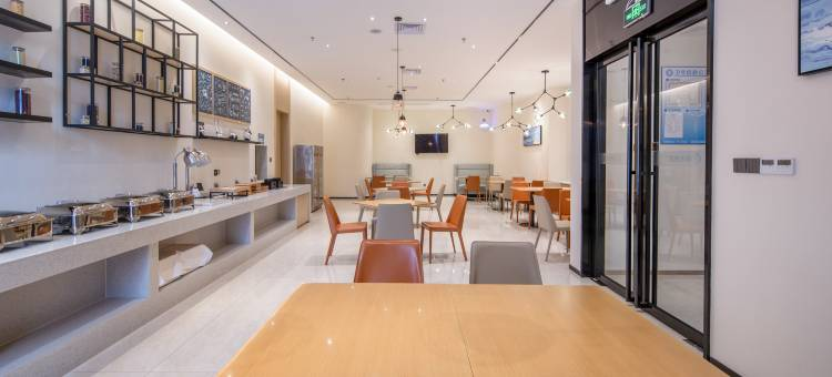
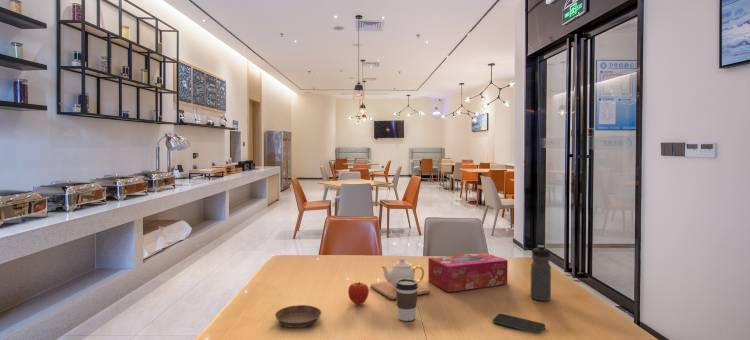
+ saucer [274,304,322,329]
+ coffee cup [395,279,418,322]
+ tissue box [427,252,509,293]
+ smartphone [492,313,546,335]
+ water bottle [530,244,552,302]
+ fruit [347,281,370,305]
+ teapot [370,257,431,300]
